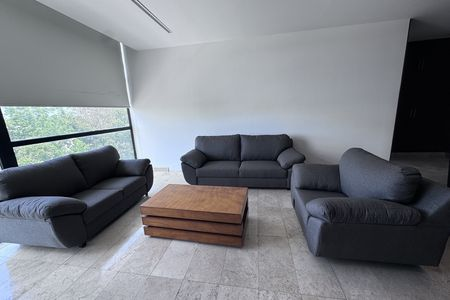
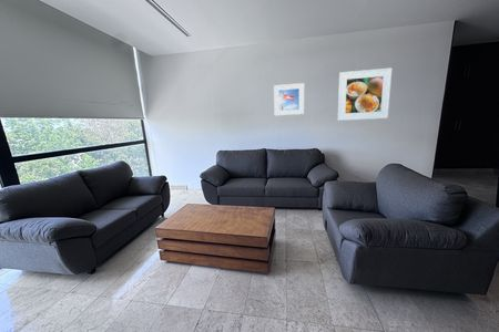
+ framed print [273,82,305,116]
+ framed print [337,66,393,122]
